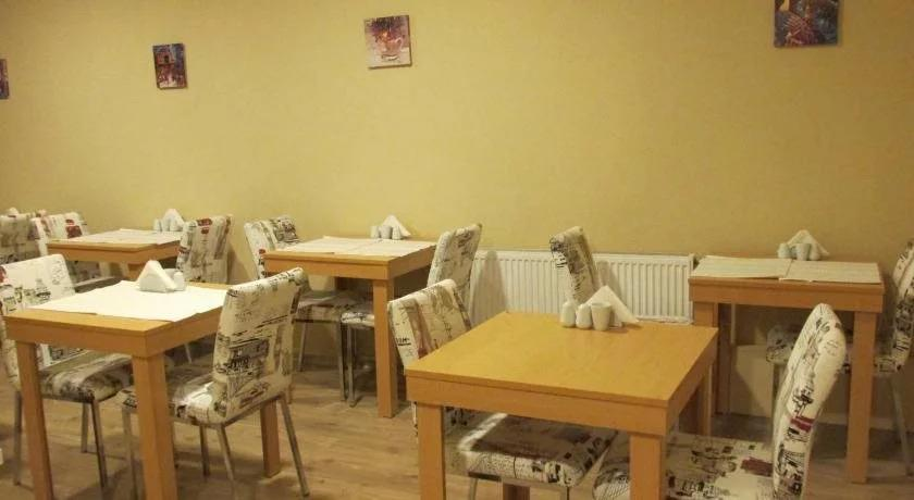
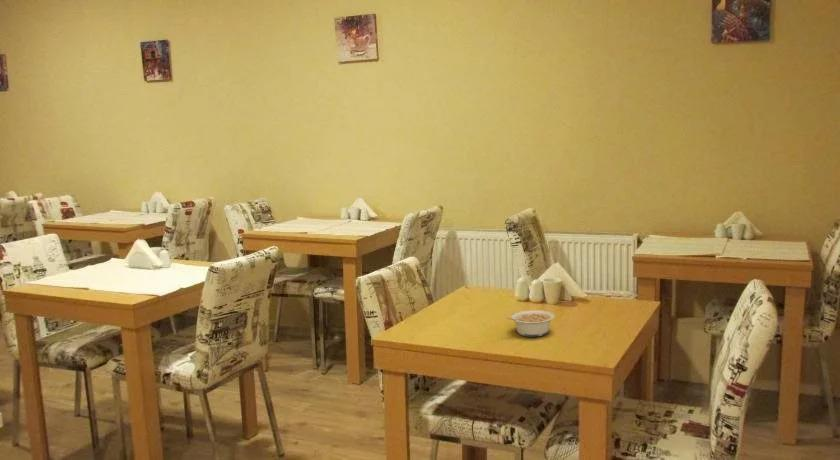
+ legume [506,309,555,338]
